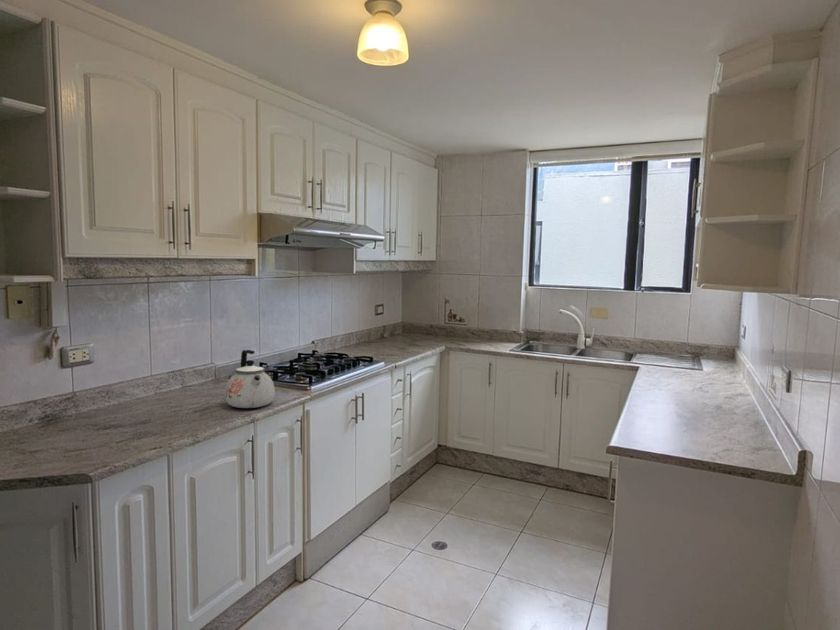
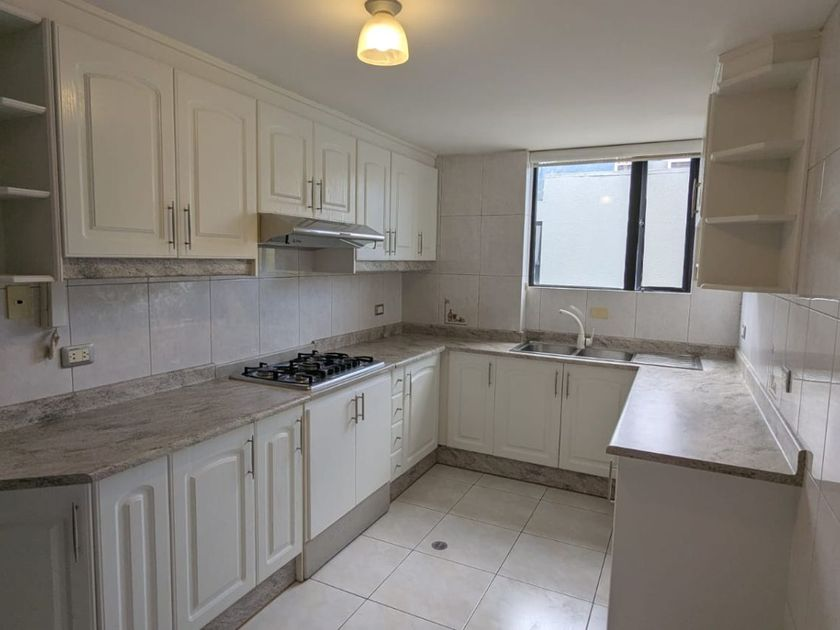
- kettle [224,349,276,409]
